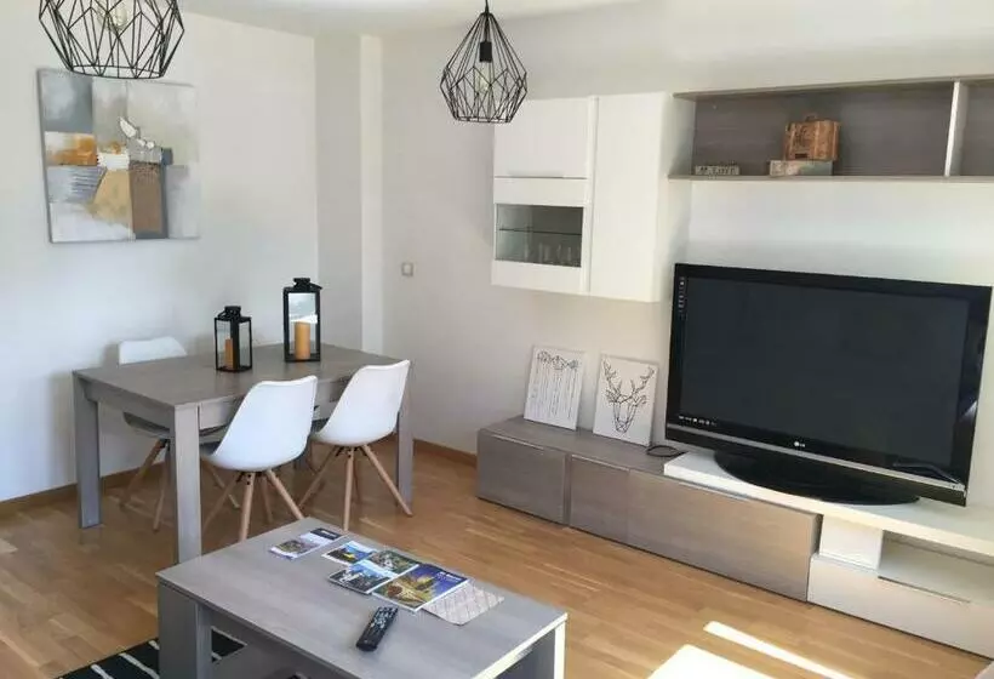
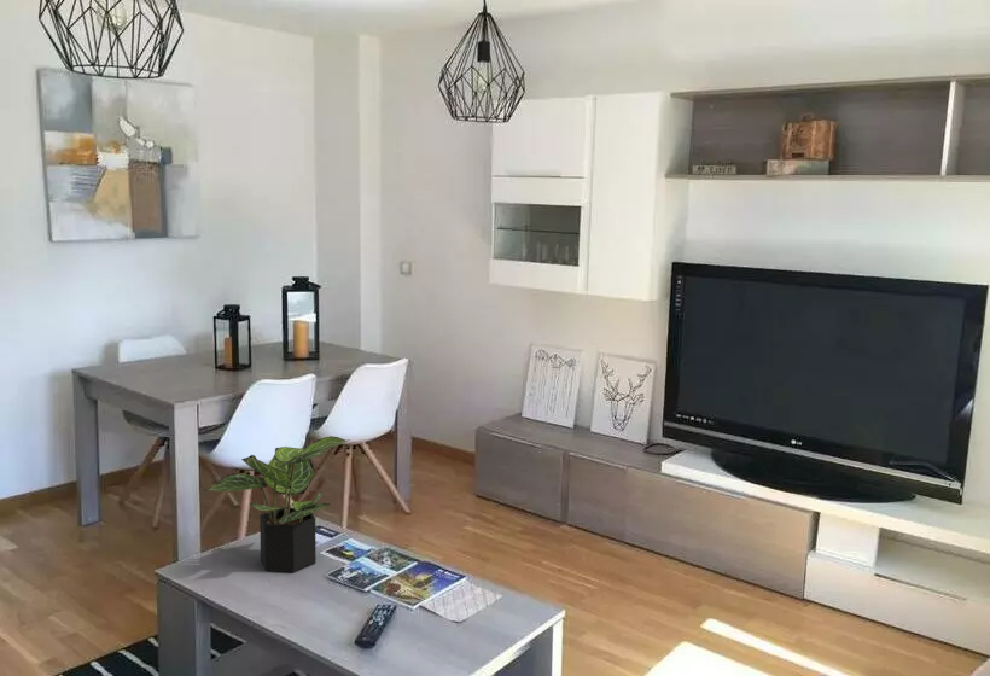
+ potted plant [203,435,351,573]
